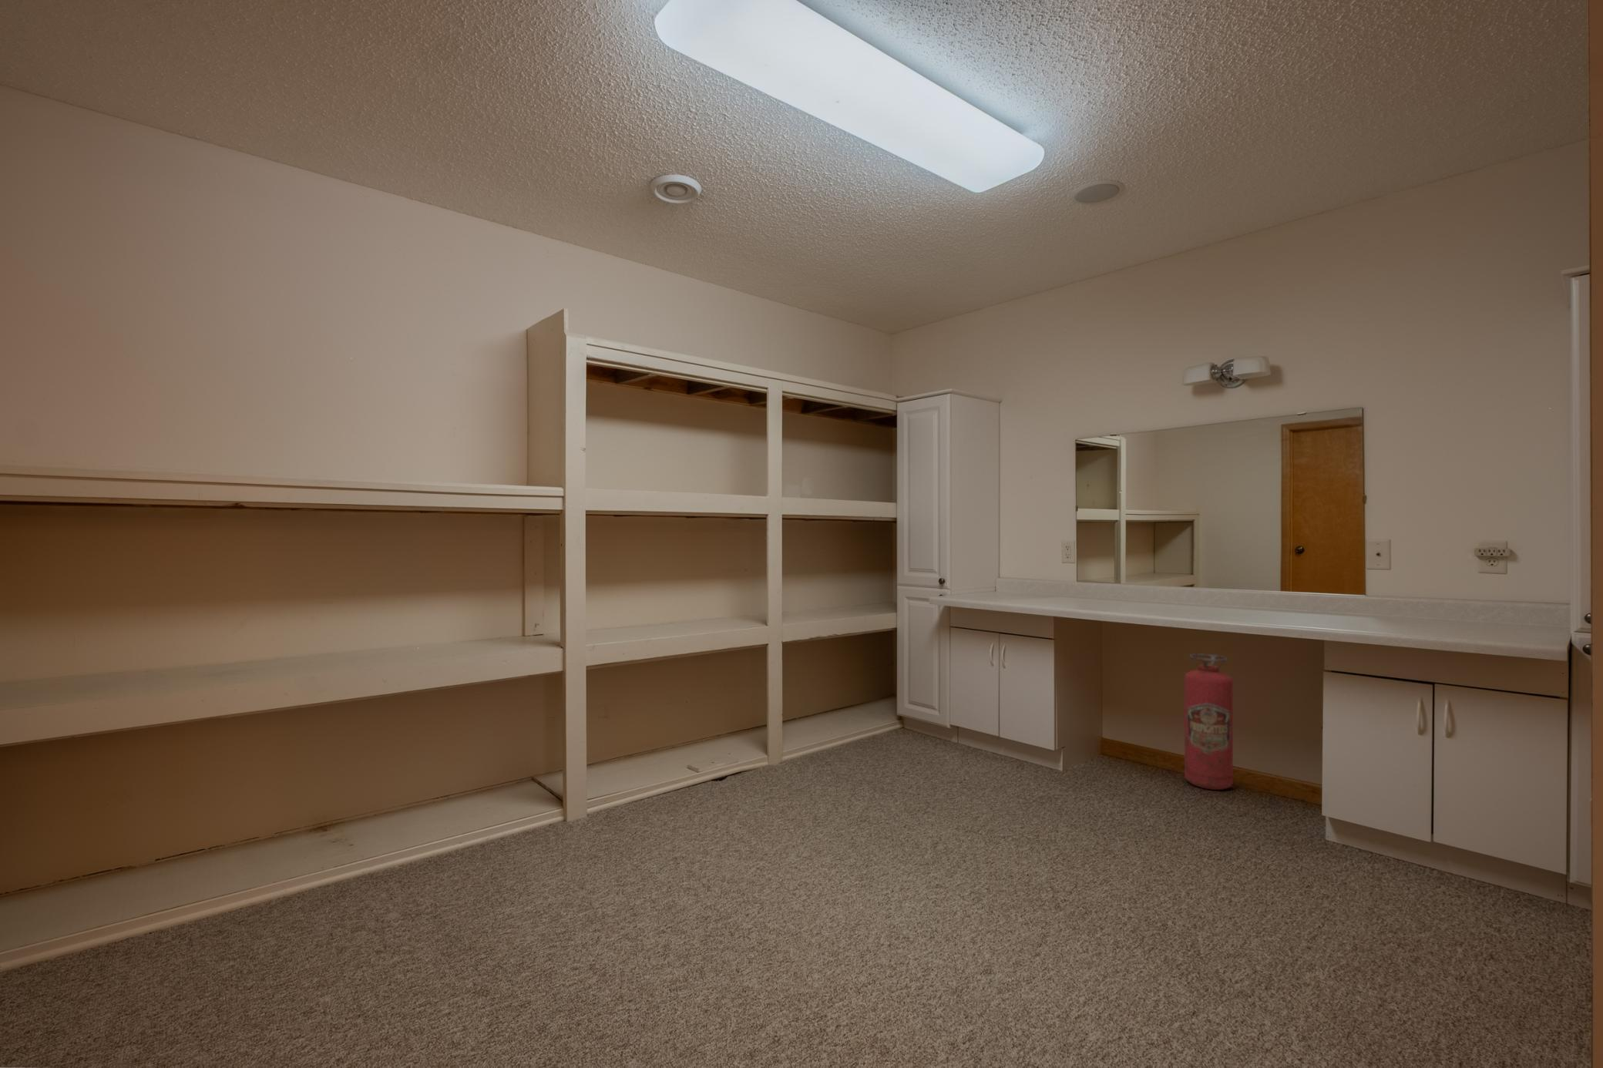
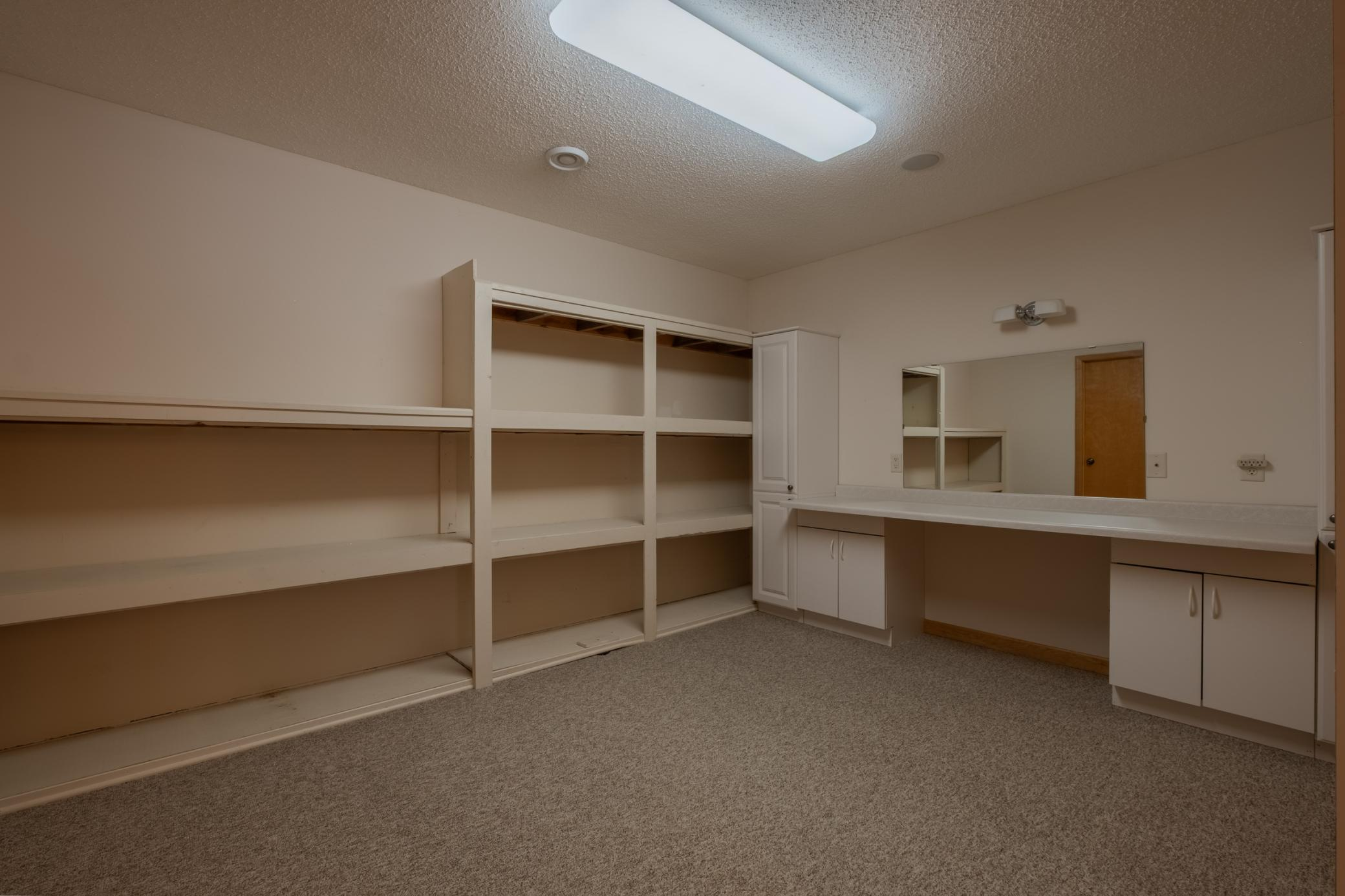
- fire extinguisher [1183,653,1234,790]
